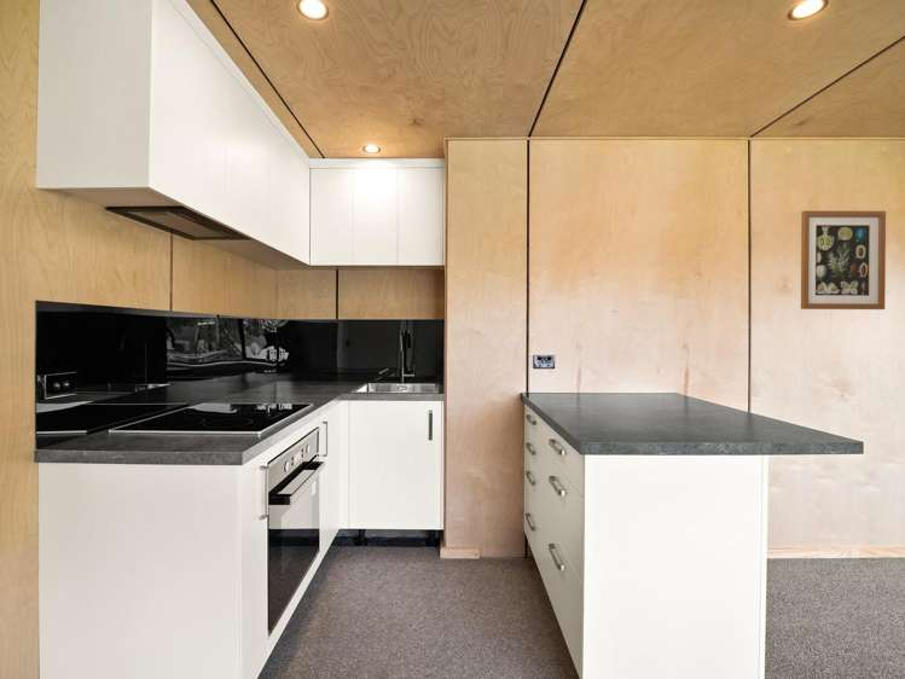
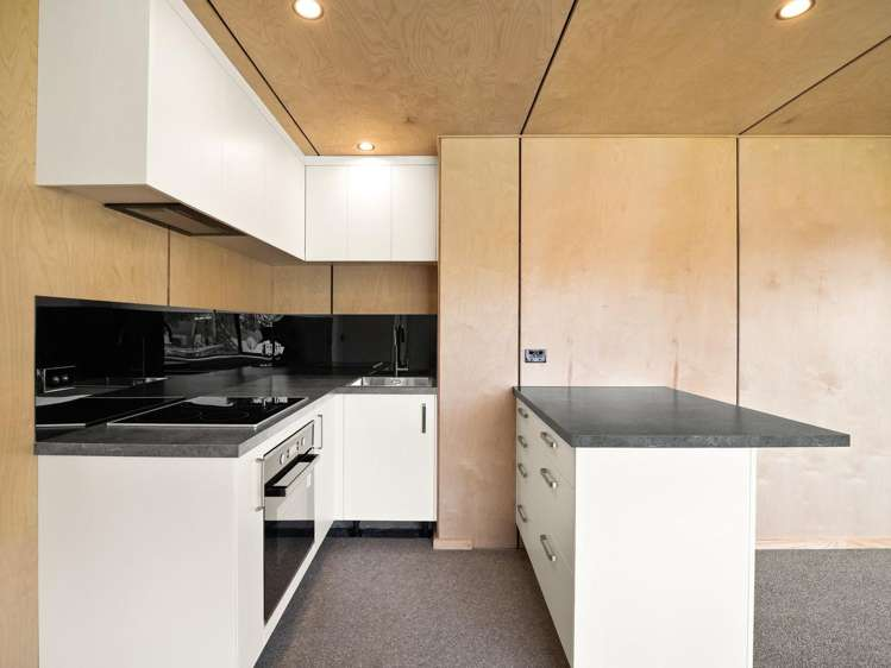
- wall art [800,210,887,311]
